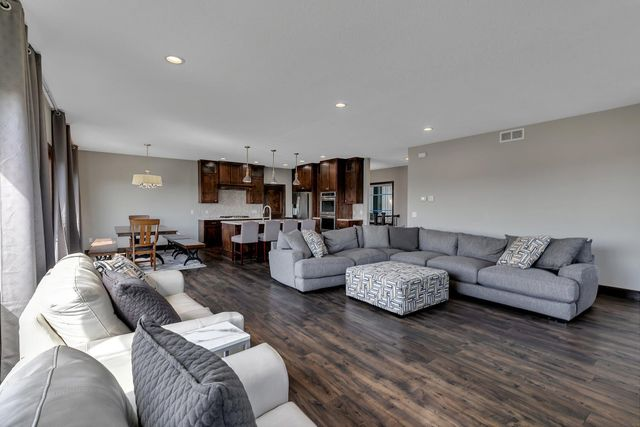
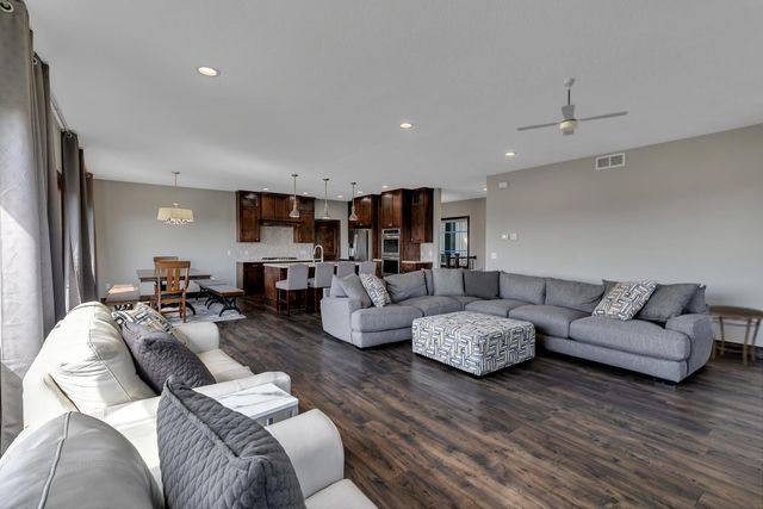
+ ceiling fan [516,77,629,137]
+ side table [707,304,763,367]
